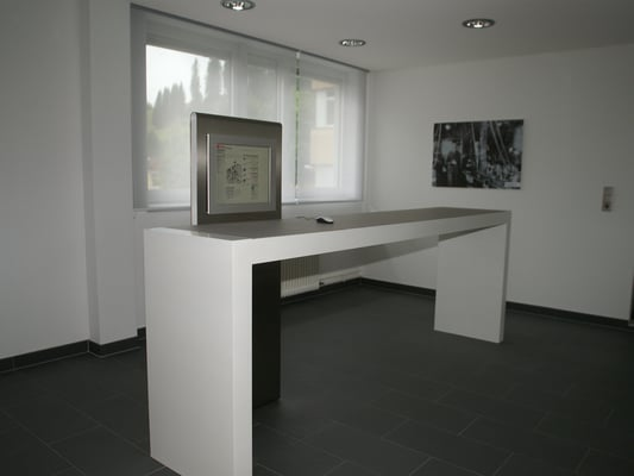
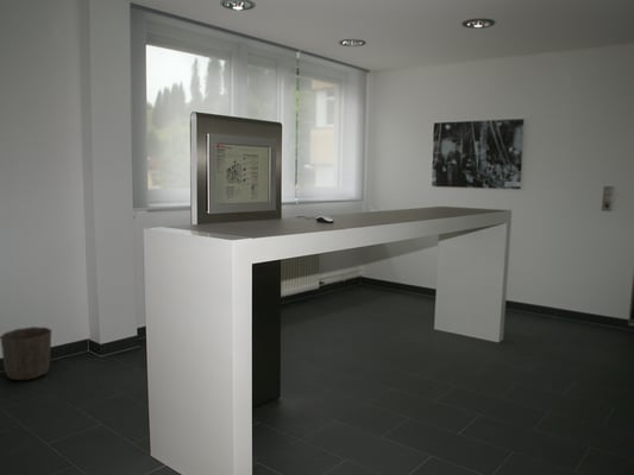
+ waste basket [0,325,52,381]
